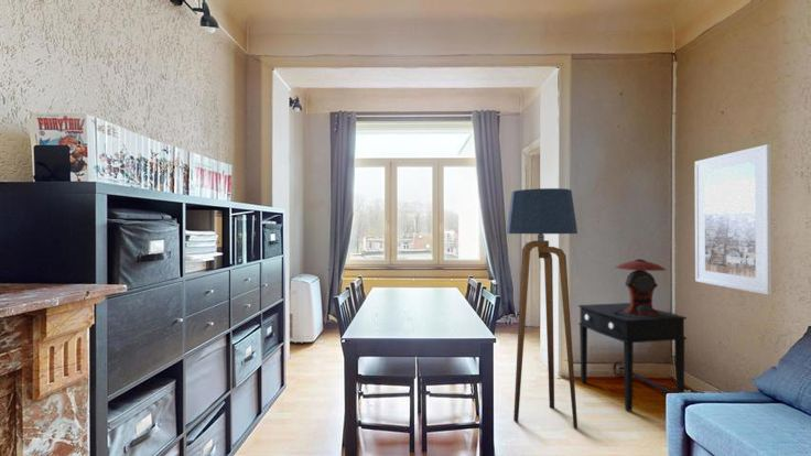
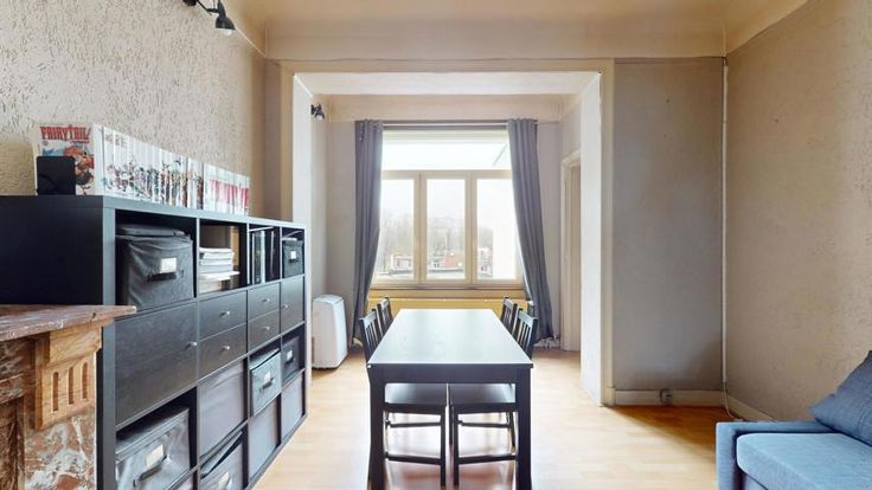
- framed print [694,143,772,296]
- side table [577,302,688,413]
- table lamp [612,258,678,318]
- floor lamp [506,187,578,430]
